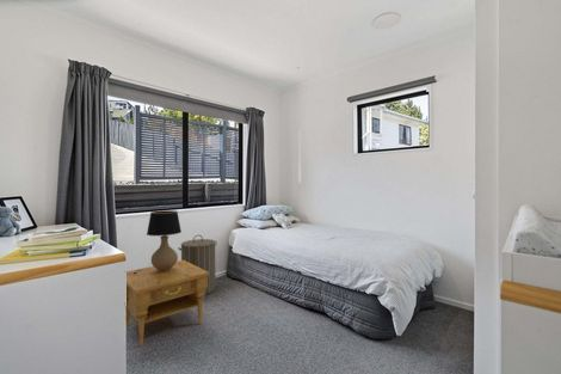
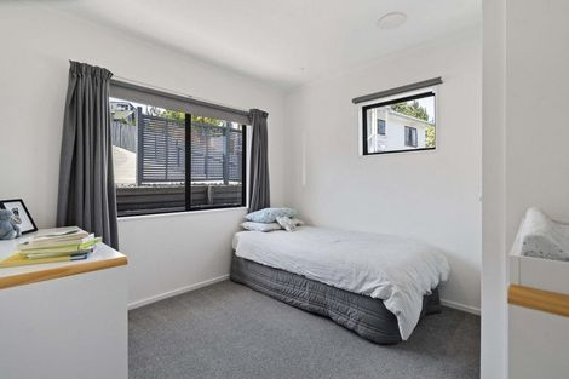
- table lamp [134,209,183,274]
- laundry hamper [177,234,218,295]
- nightstand [125,259,209,348]
